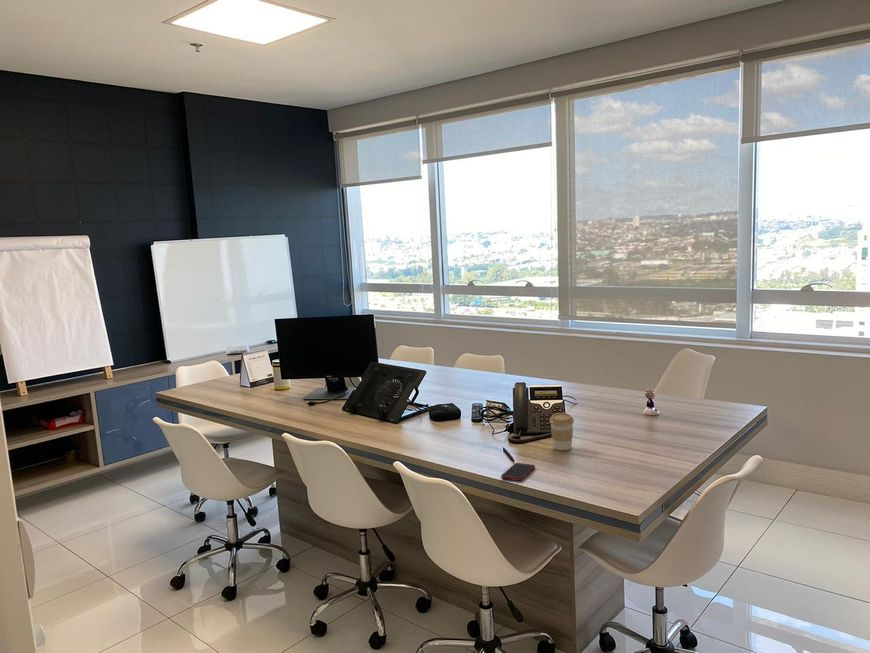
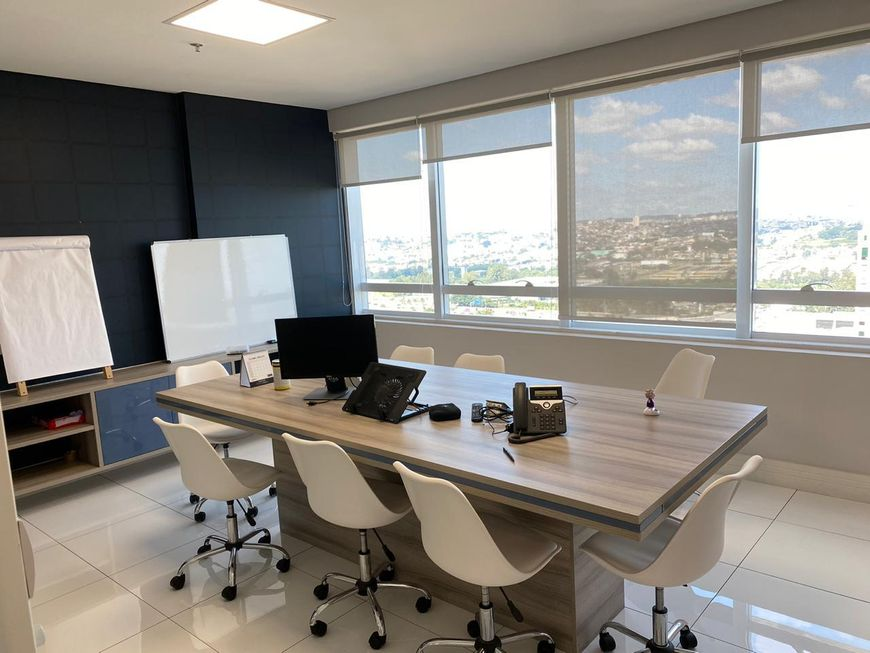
- cell phone [500,462,536,482]
- coffee cup [549,412,575,451]
